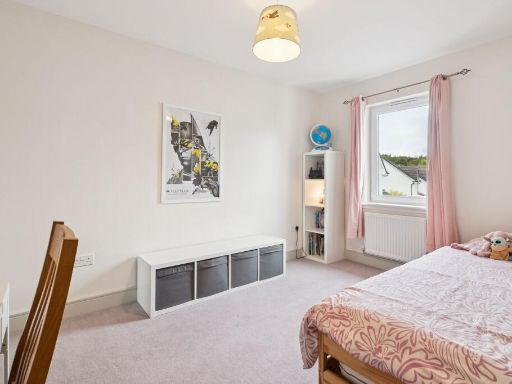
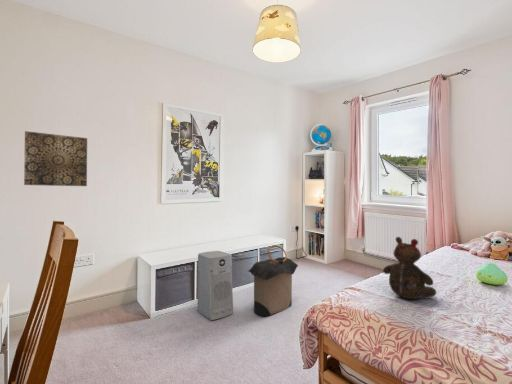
+ air purifier [196,250,234,321]
+ teddy bear [382,236,437,300]
+ wall art [23,130,88,187]
+ plush toy [475,262,509,286]
+ laundry hamper [246,244,299,317]
